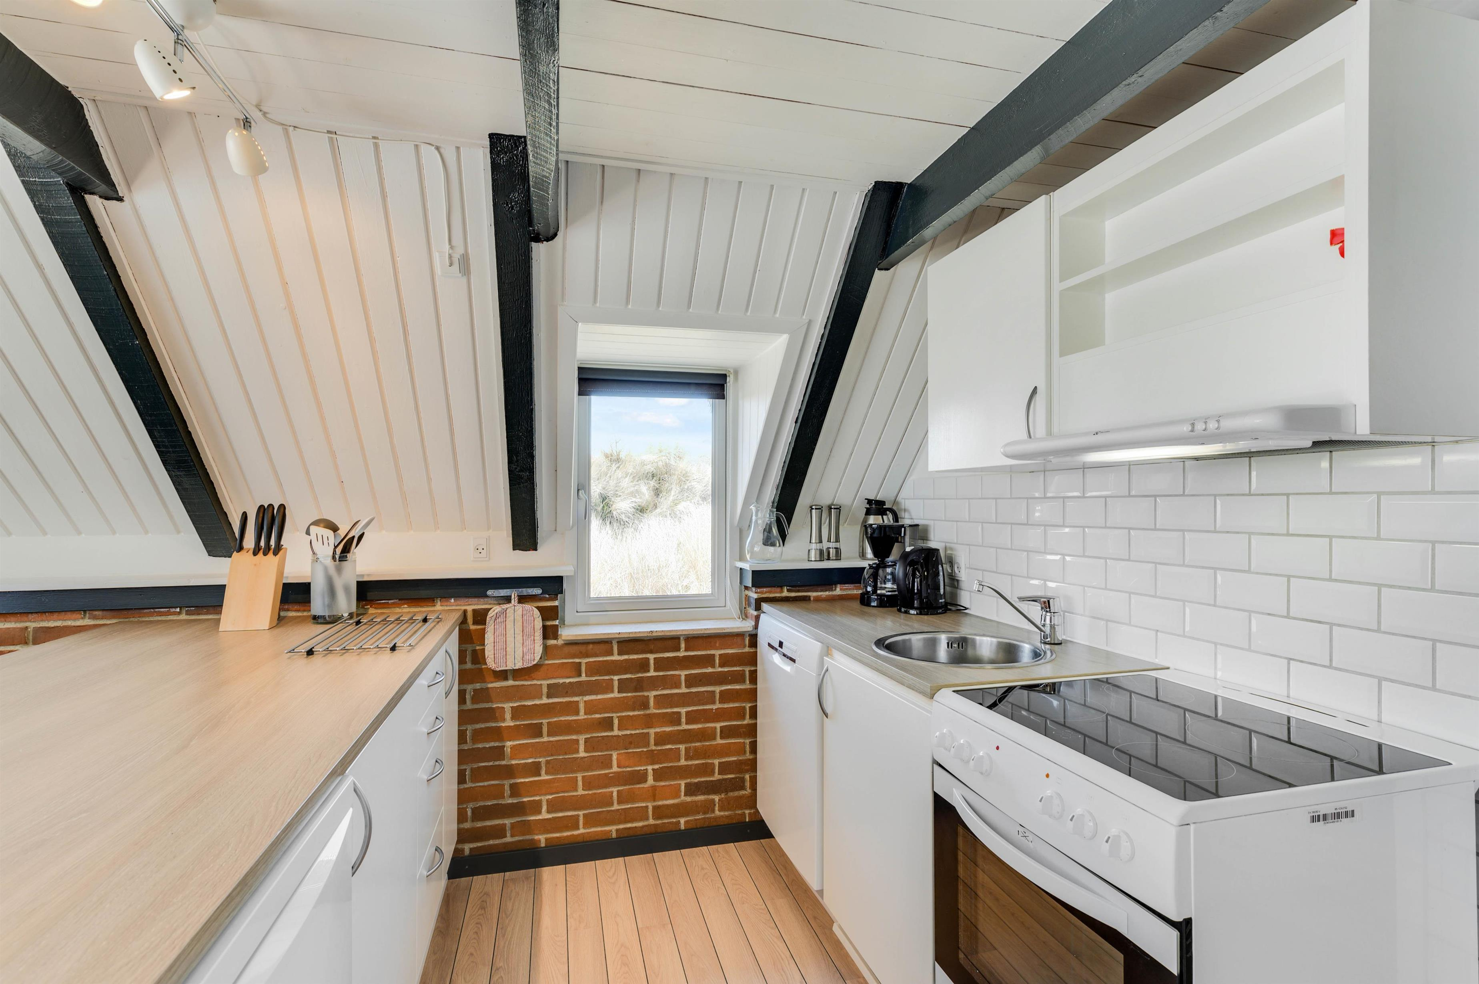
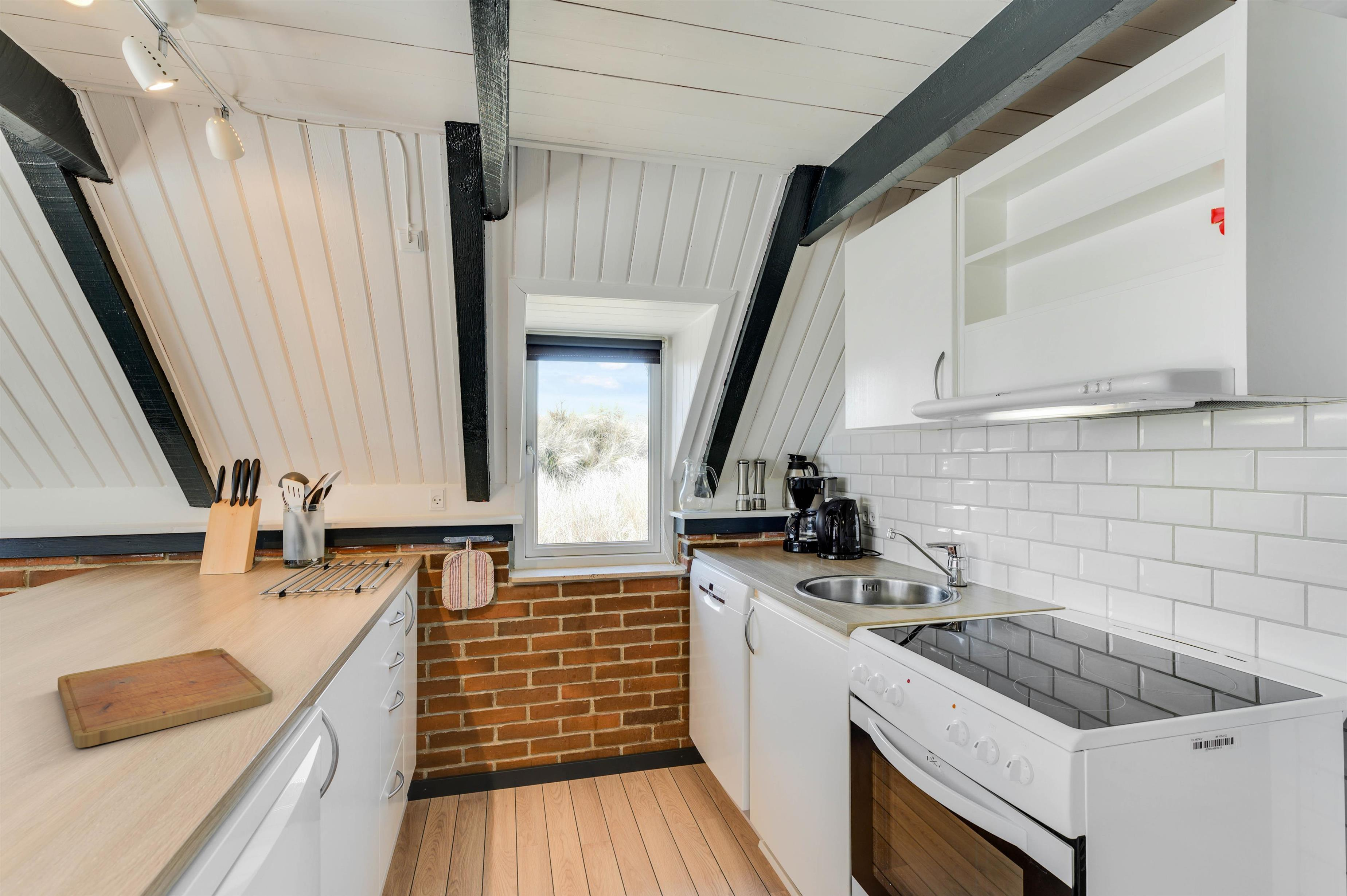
+ cutting board [57,648,273,748]
